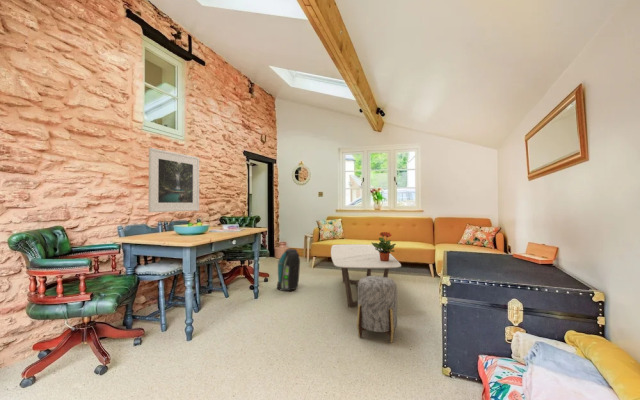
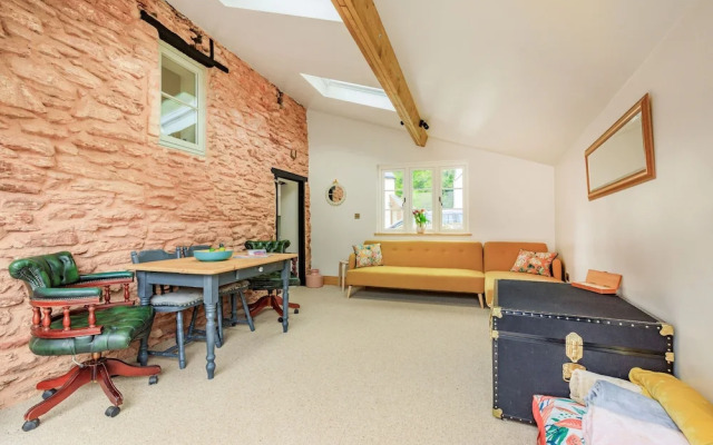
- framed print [147,147,200,213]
- stool [356,275,398,344]
- backpack [276,248,301,292]
- potted plant [371,231,397,261]
- coffee table [330,243,402,308]
